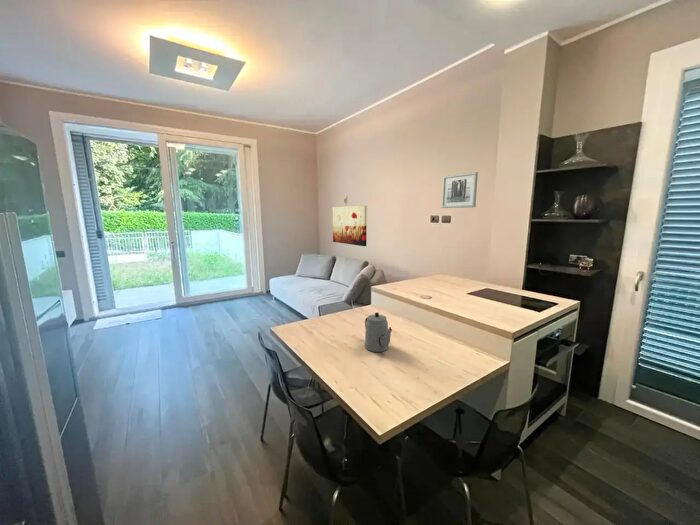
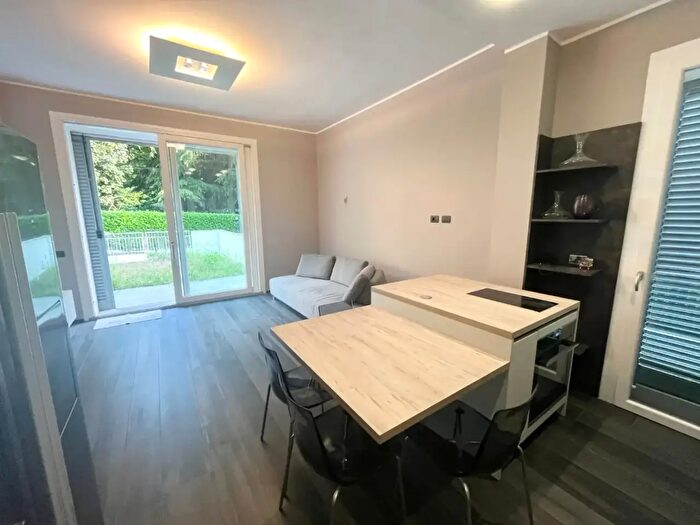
- teapot [364,311,393,353]
- wall art [332,205,368,247]
- wall art [441,171,479,209]
